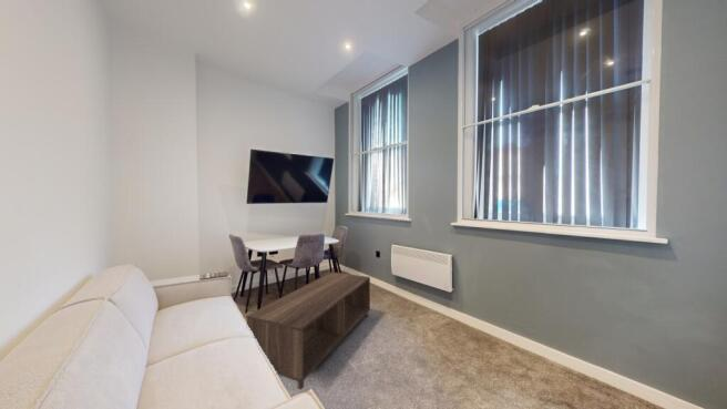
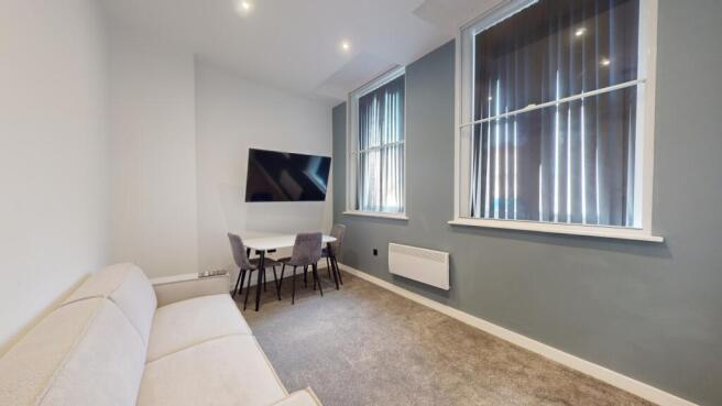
- coffee table [246,272,371,391]
